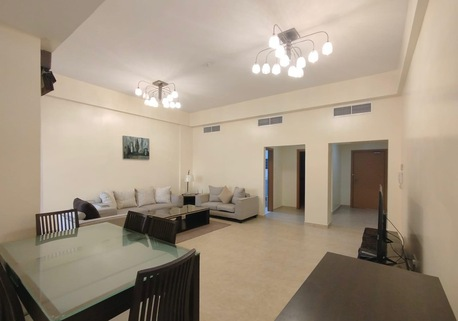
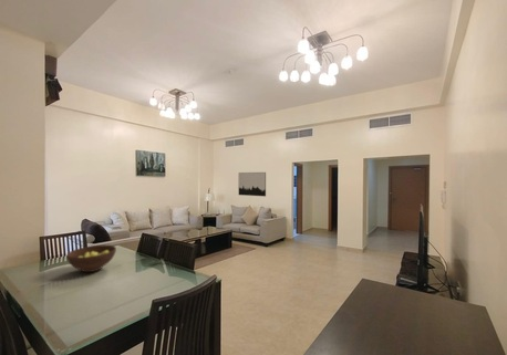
+ wall art [238,171,267,198]
+ fruit bowl [65,244,117,273]
